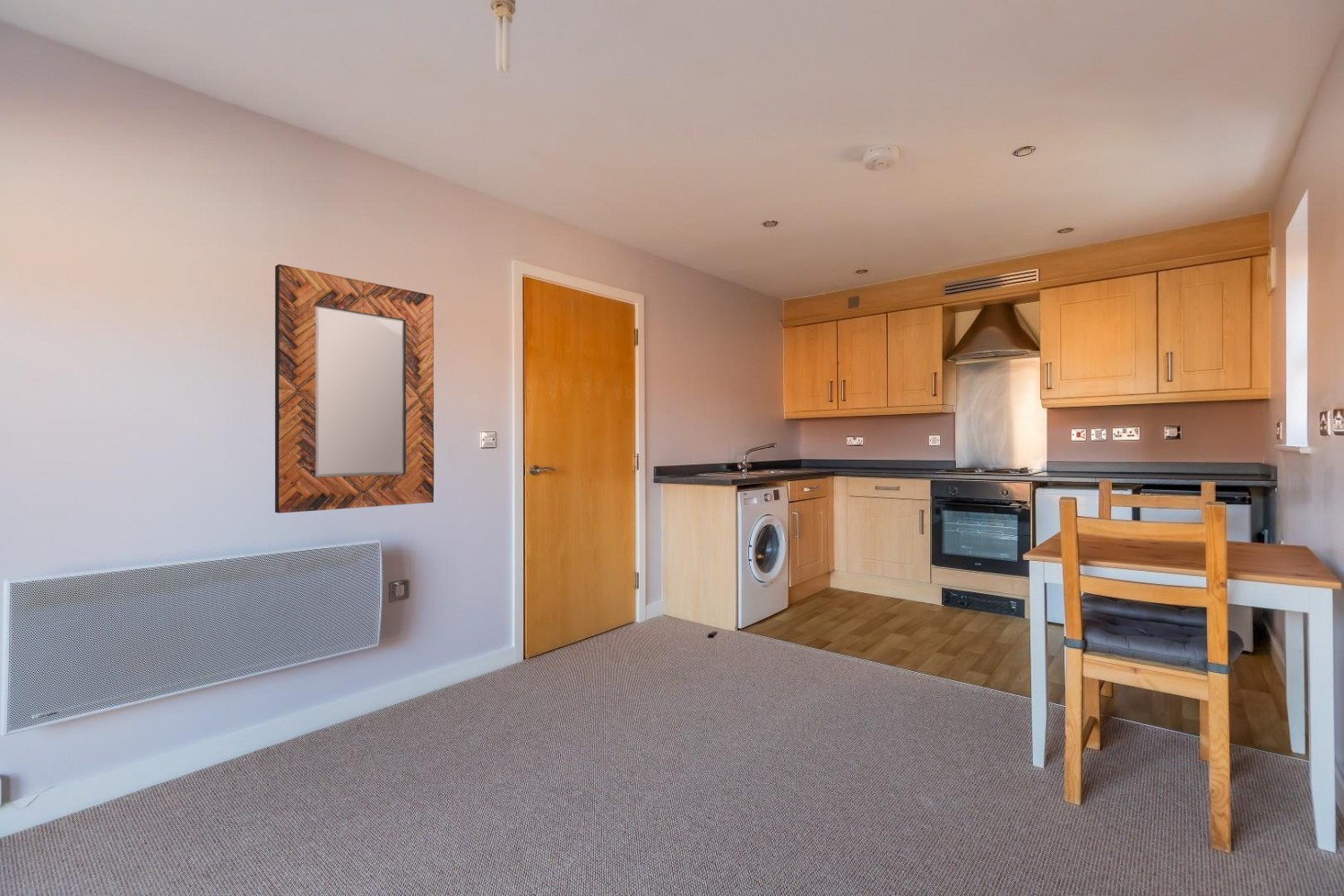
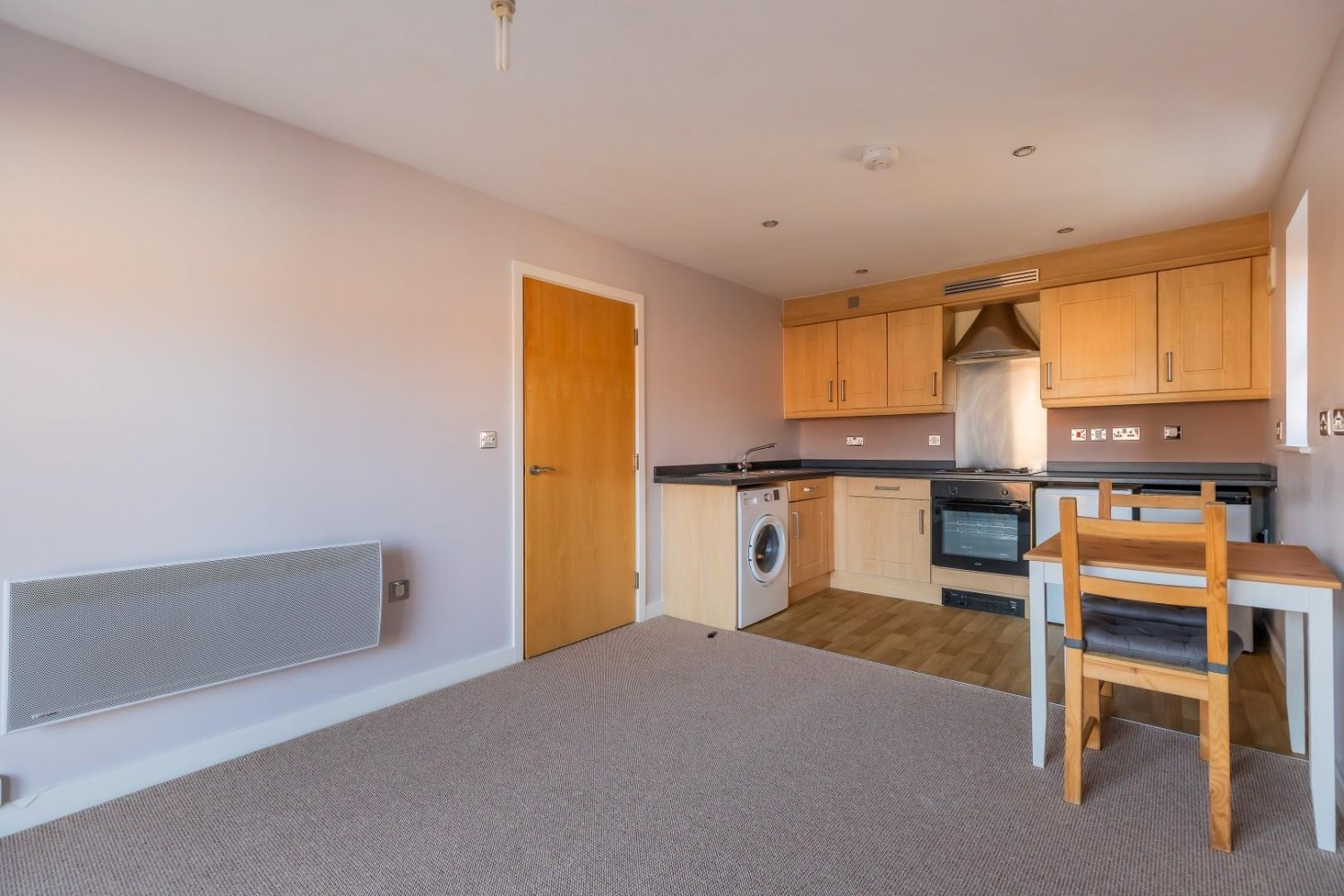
- home mirror [274,263,435,514]
